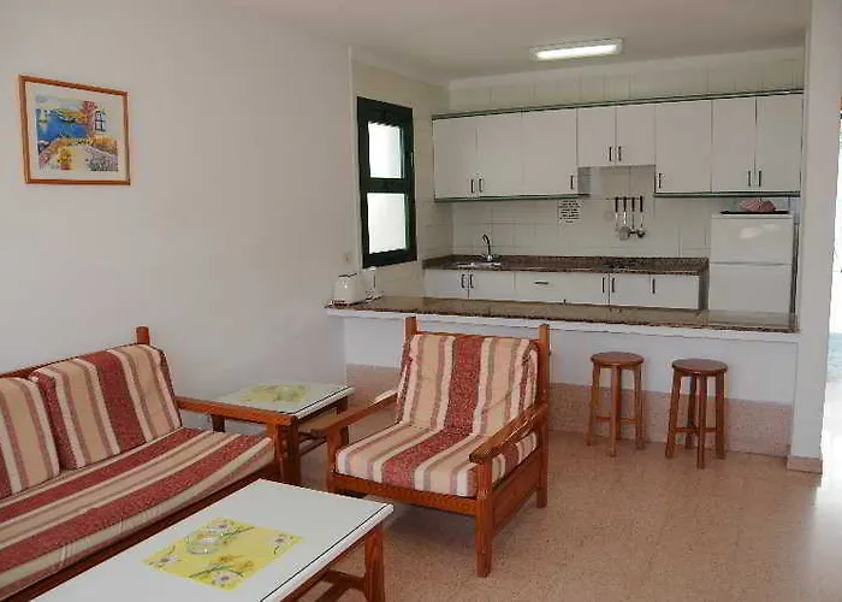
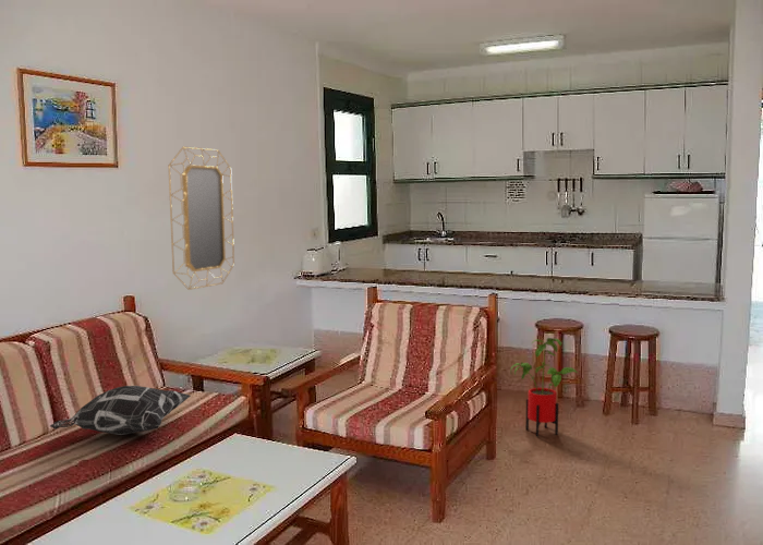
+ decorative pillow [49,385,192,436]
+ house plant [509,337,579,438]
+ home mirror [168,146,235,291]
